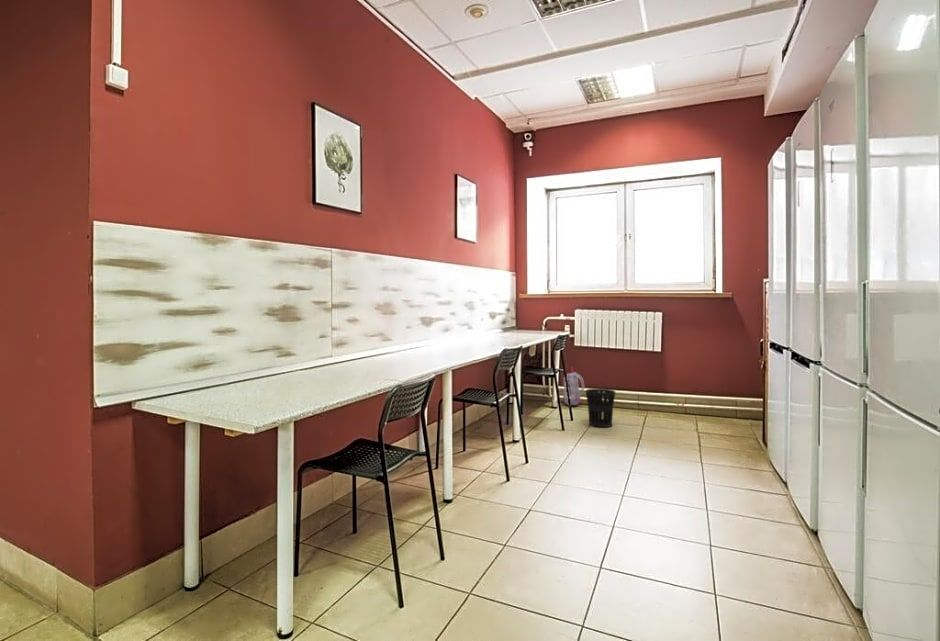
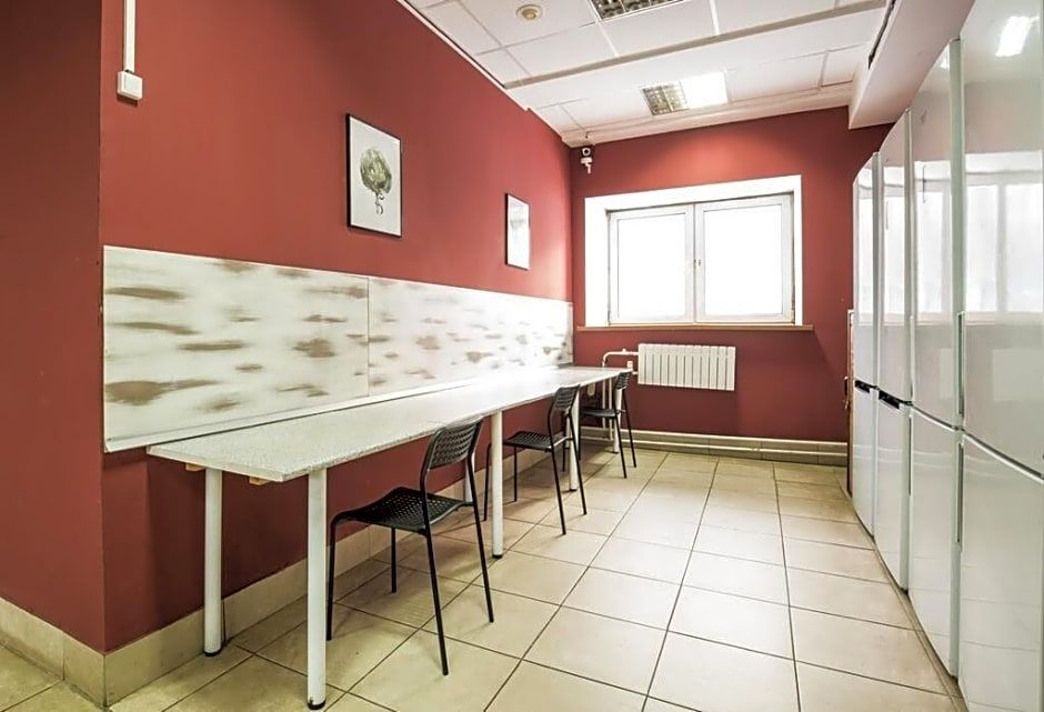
- backpack [562,365,585,406]
- wastebasket [585,388,616,428]
